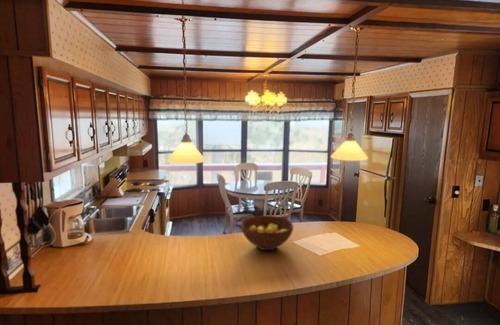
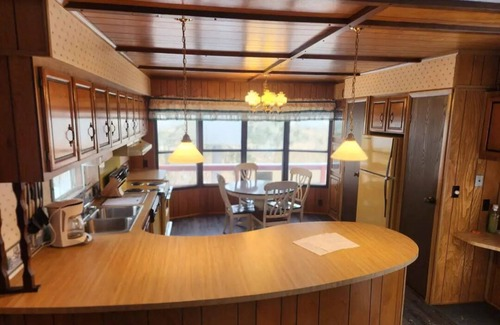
- fruit bowl [240,215,294,251]
